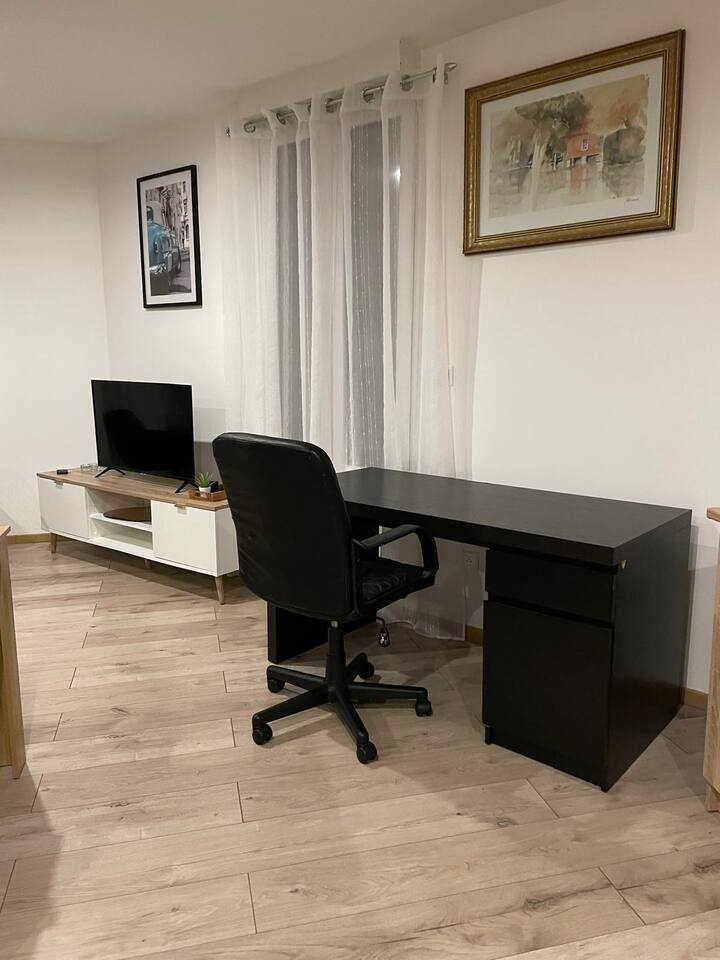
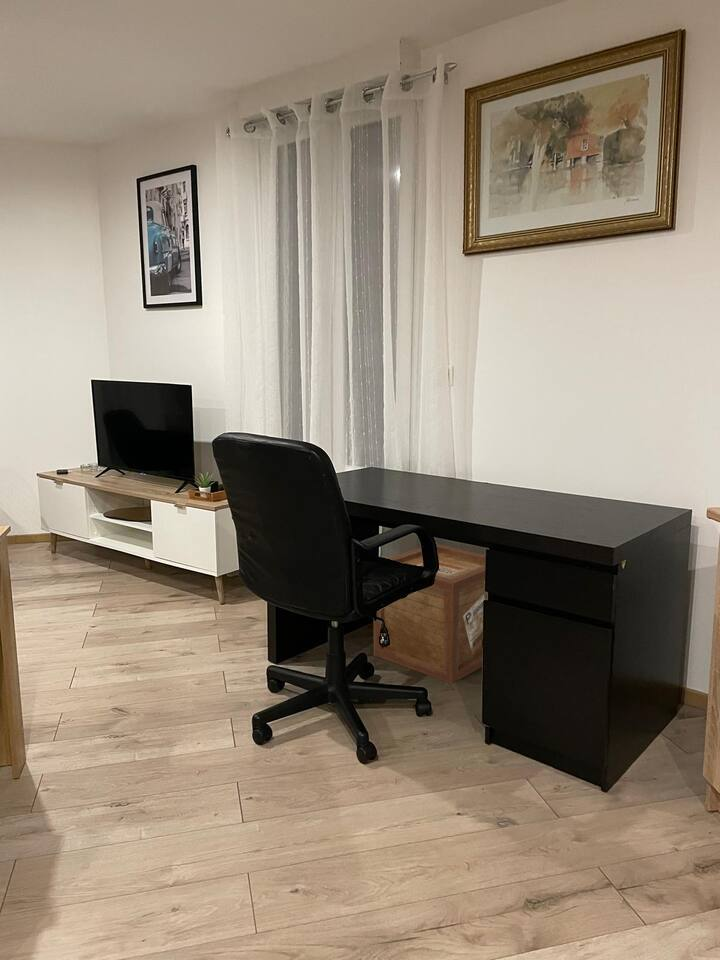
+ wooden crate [373,543,487,685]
